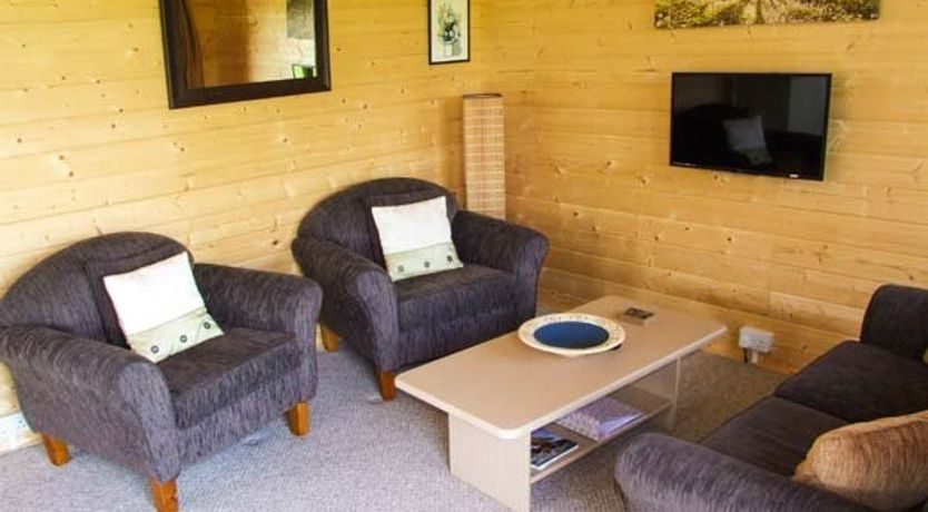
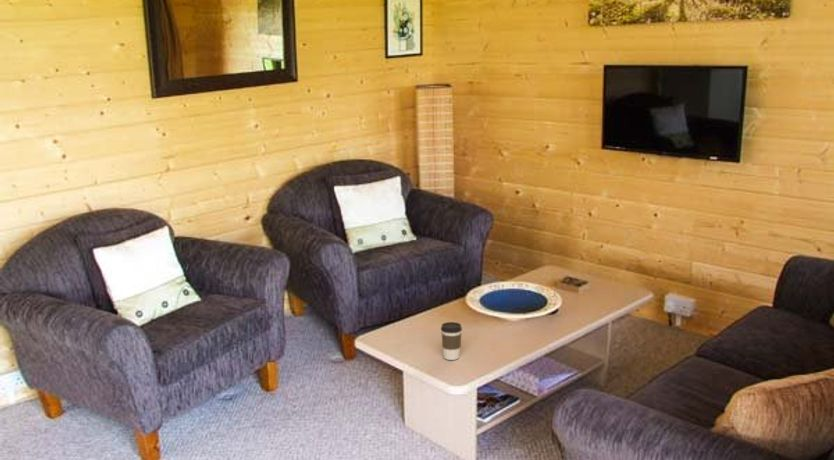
+ coffee cup [440,321,463,361]
